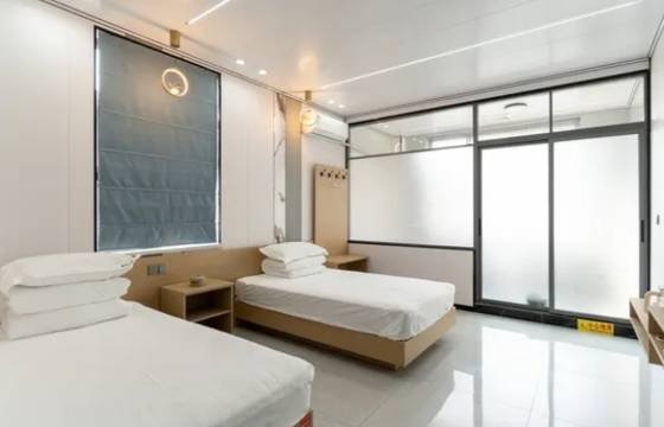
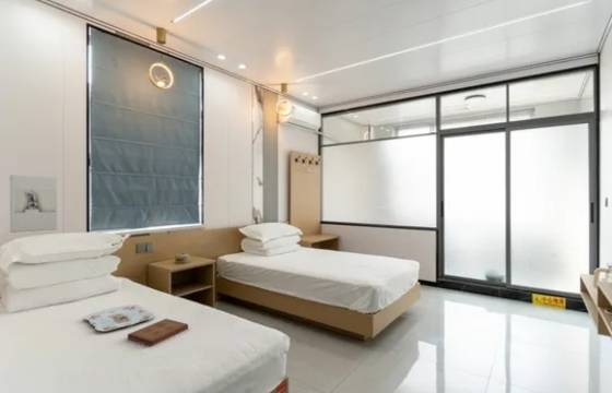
+ book [127,318,189,347]
+ wall sculpture [9,174,59,234]
+ serving tray [83,303,155,332]
